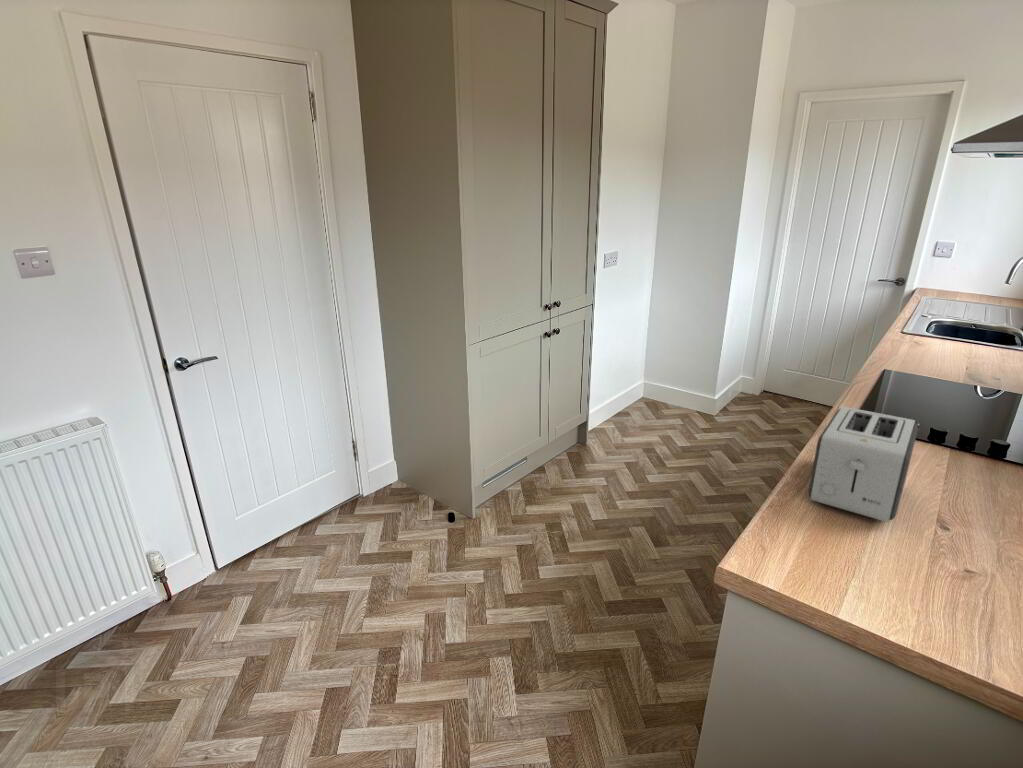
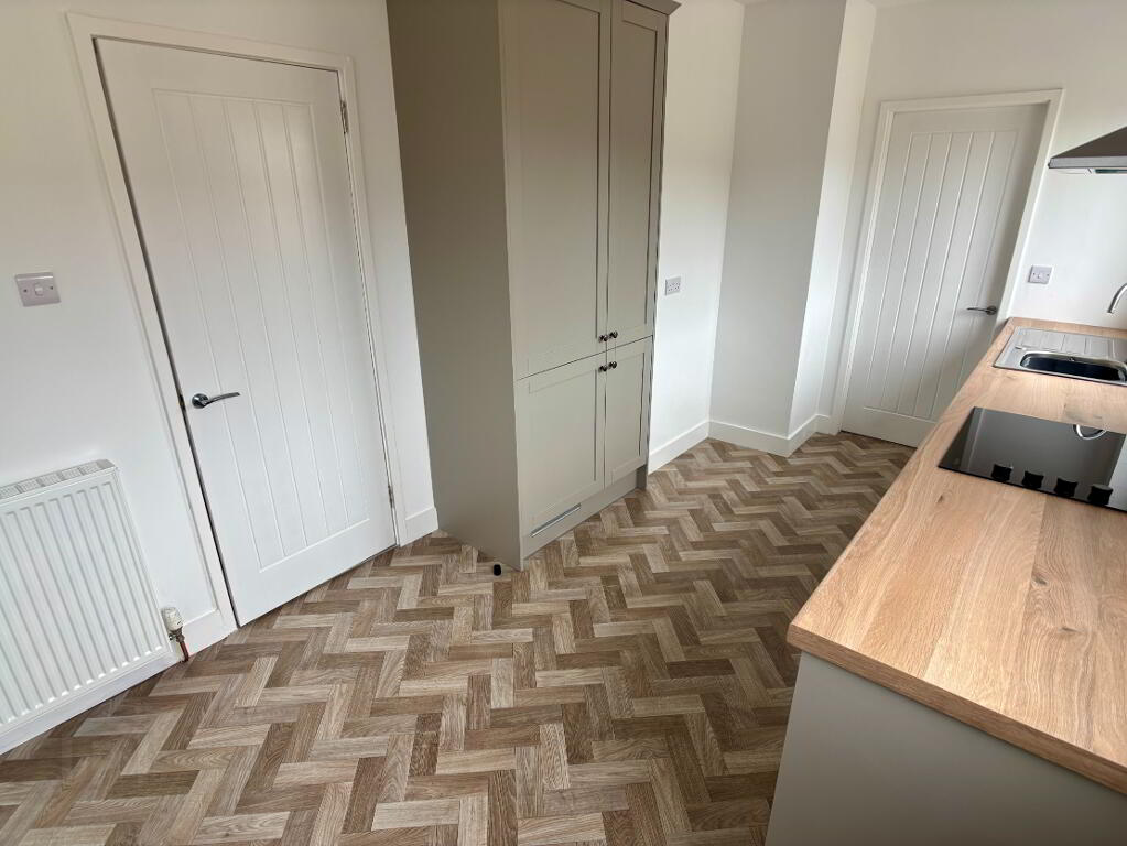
- toaster [807,405,919,523]
